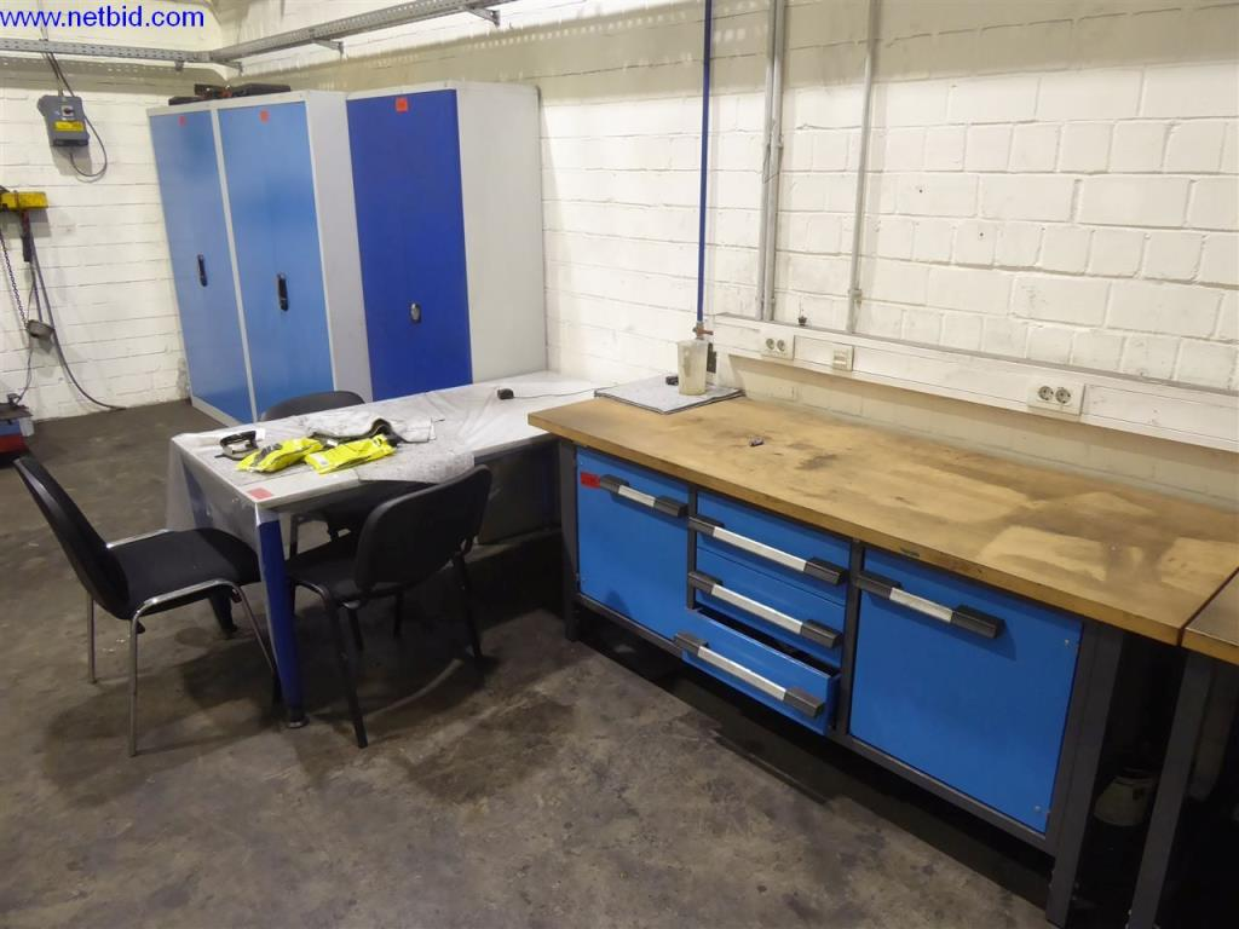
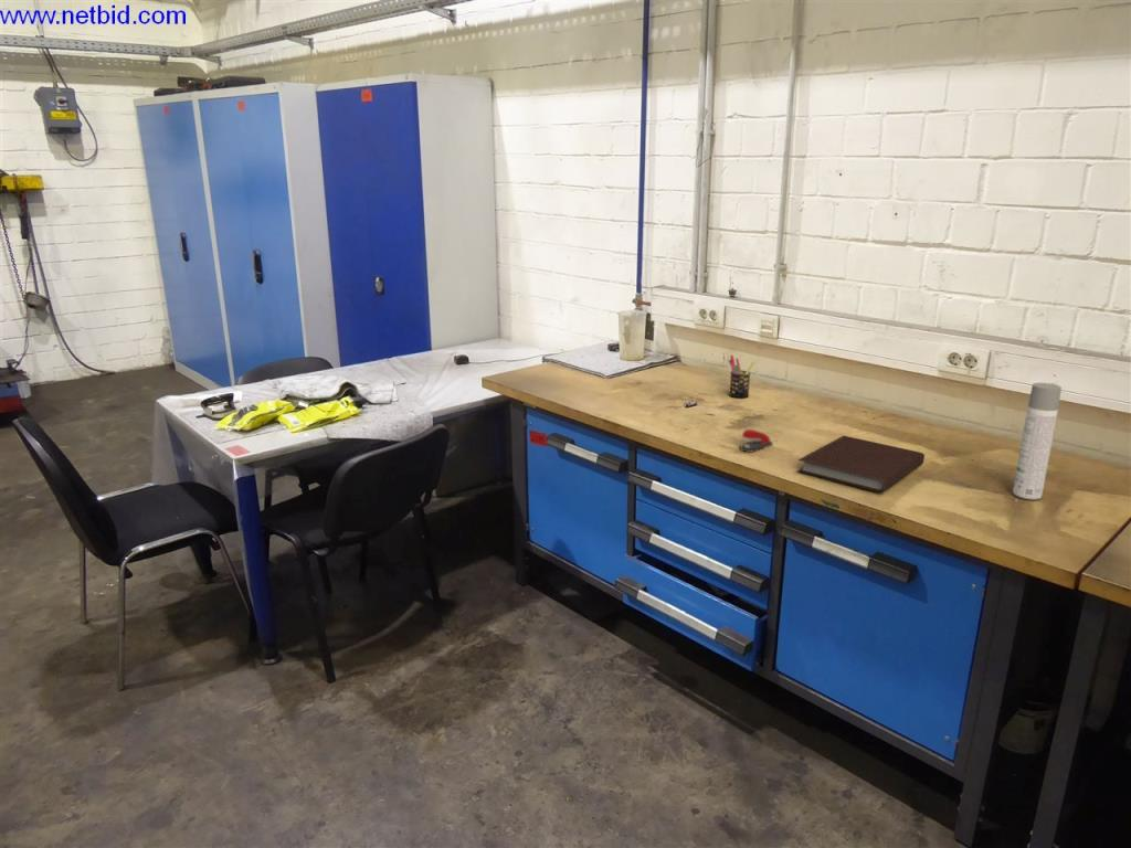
+ spray bottle [1012,382,1063,501]
+ stapler [739,428,774,454]
+ notebook [796,435,926,494]
+ pen holder [728,354,755,399]
